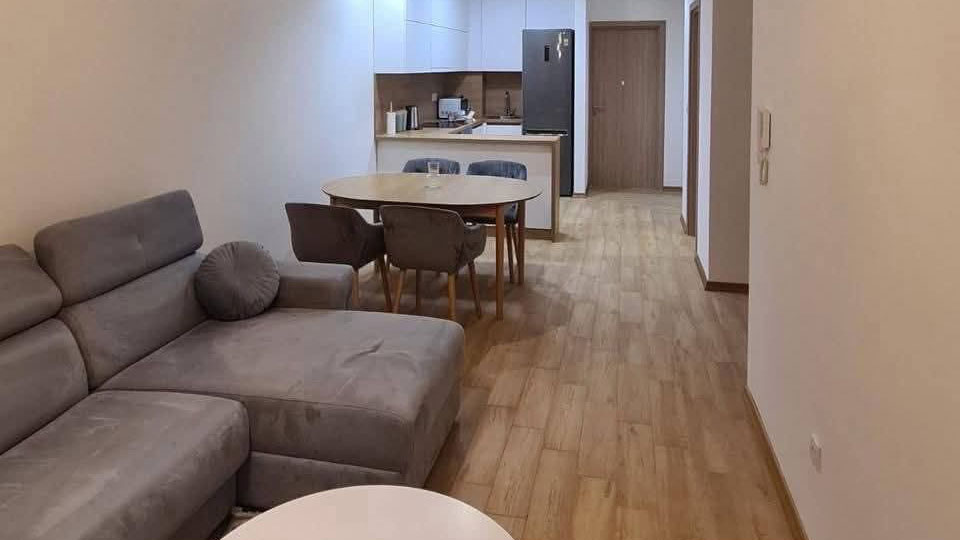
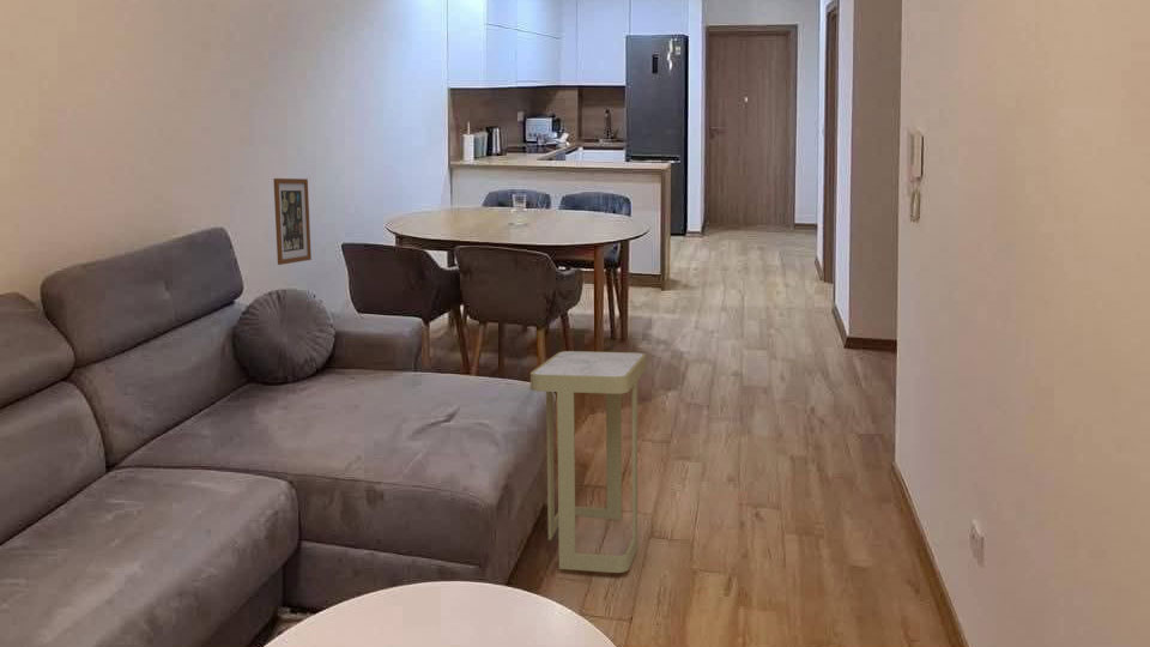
+ side table [529,350,647,574]
+ wall art [272,177,313,266]
